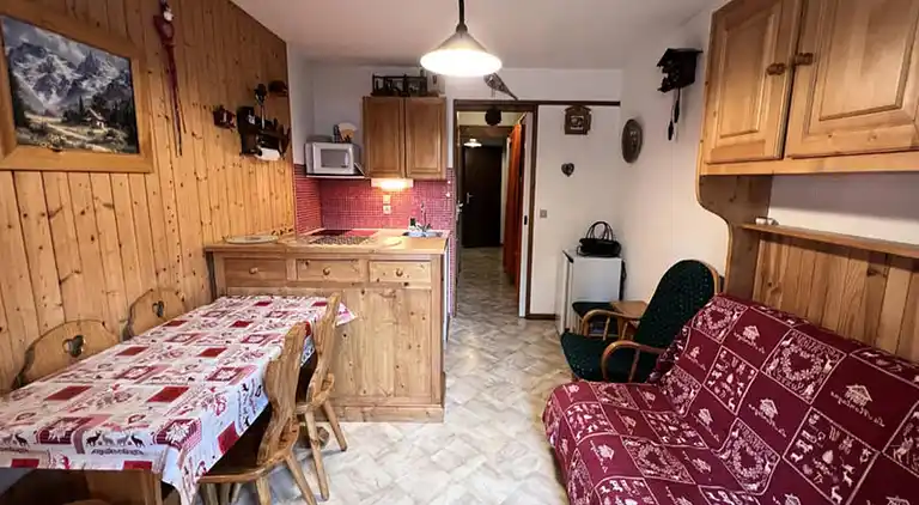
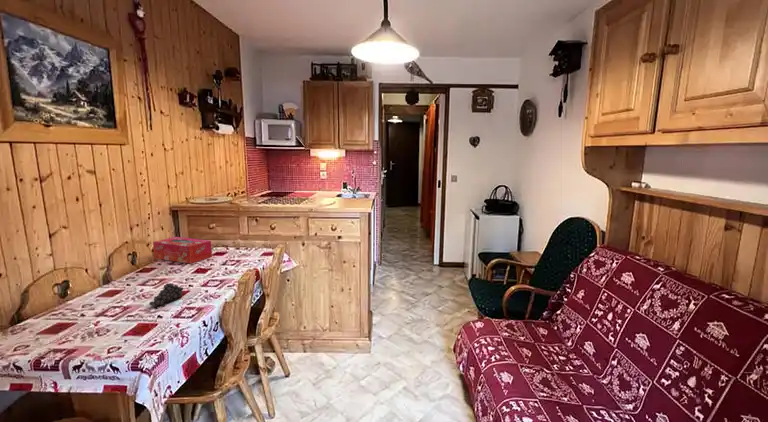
+ tissue box [152,236,213,265]
+ fruit [148,282,184,308]
